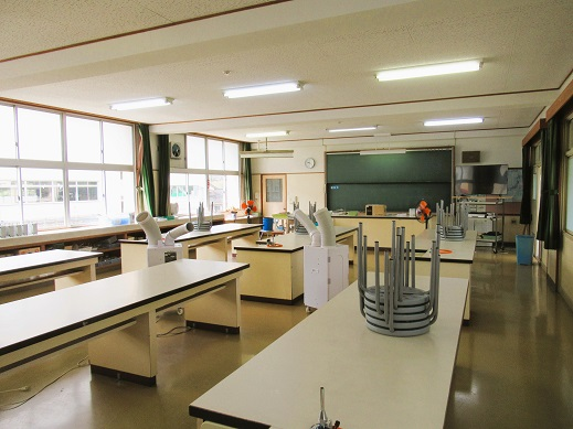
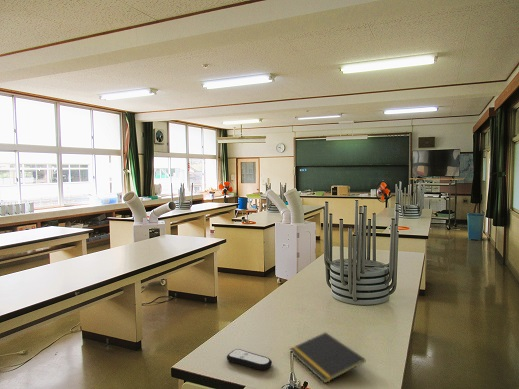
+ notepad [289,331,366,384]
+ remote control [226,348,273,371]
